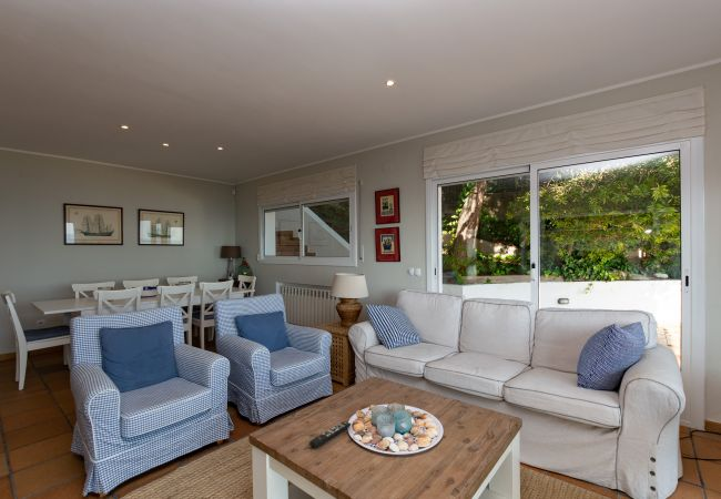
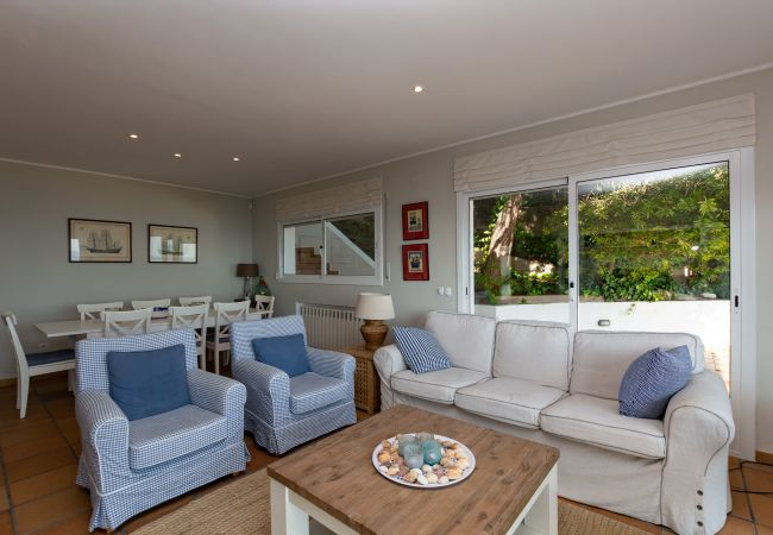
- remote control [308,420,352,449]
